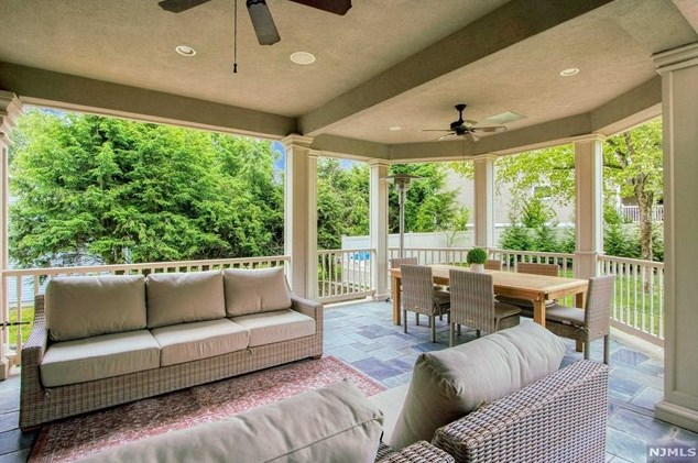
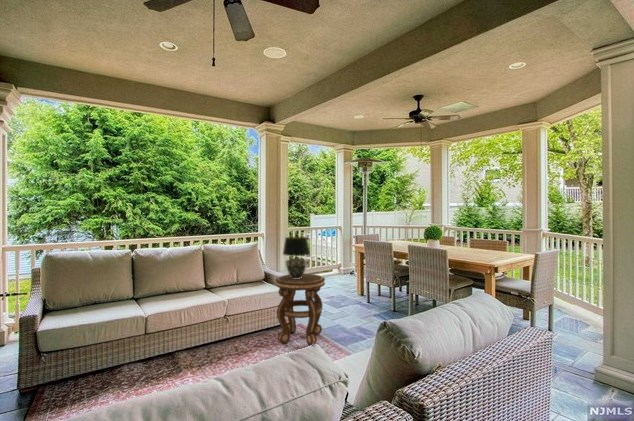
+ table lamp [282,236,311,279]
+ side table [275,273,326,346]
